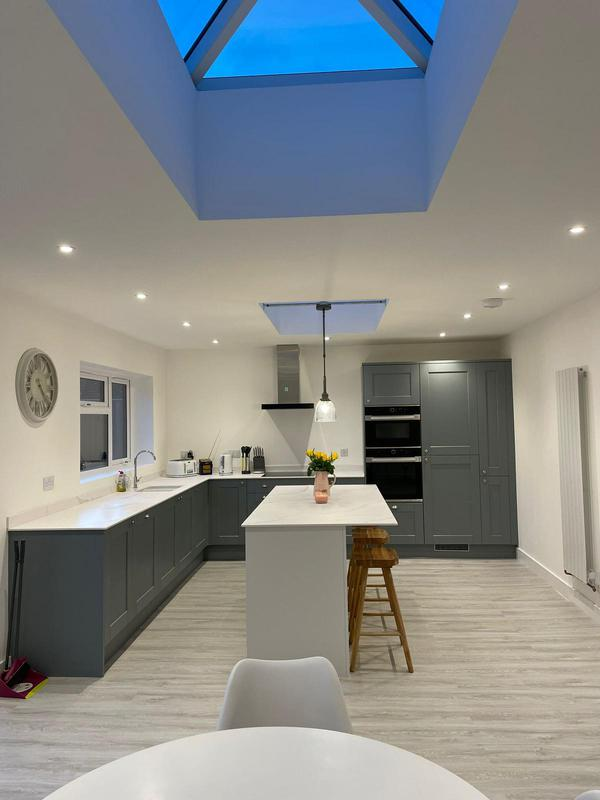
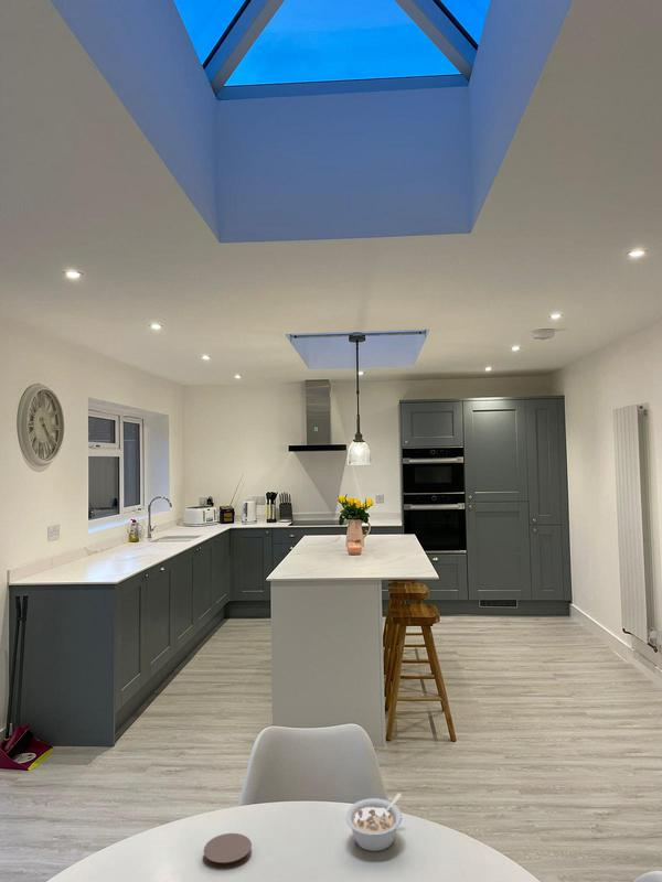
+ coaster [203,832,253,871]
+ legume [344,793,403,852]
